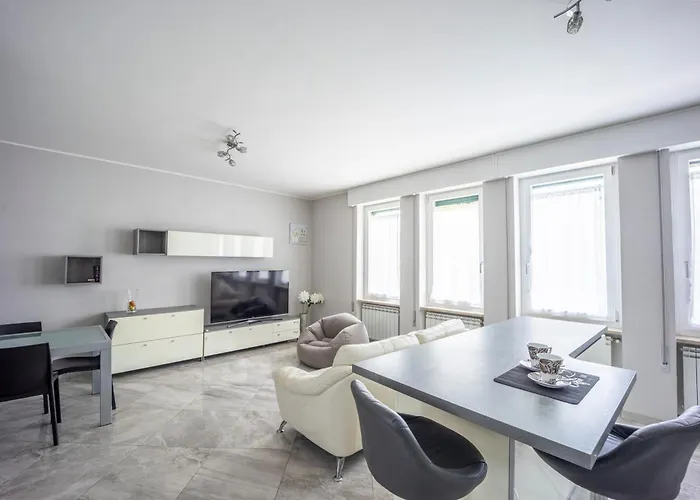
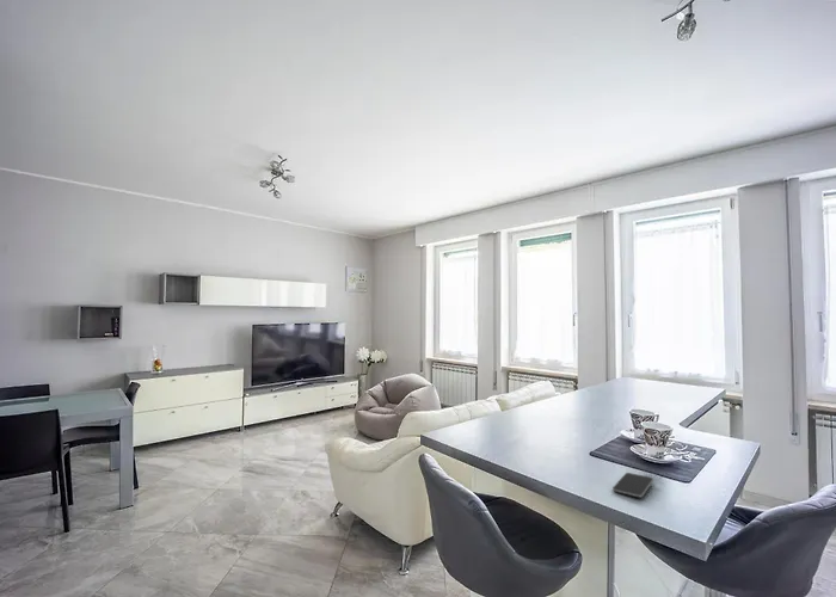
+ smartphone [611,472,654,498]
